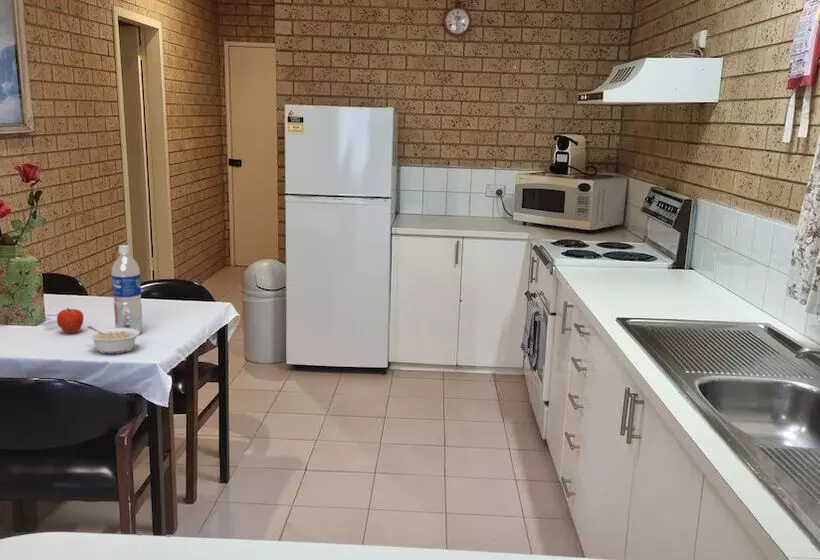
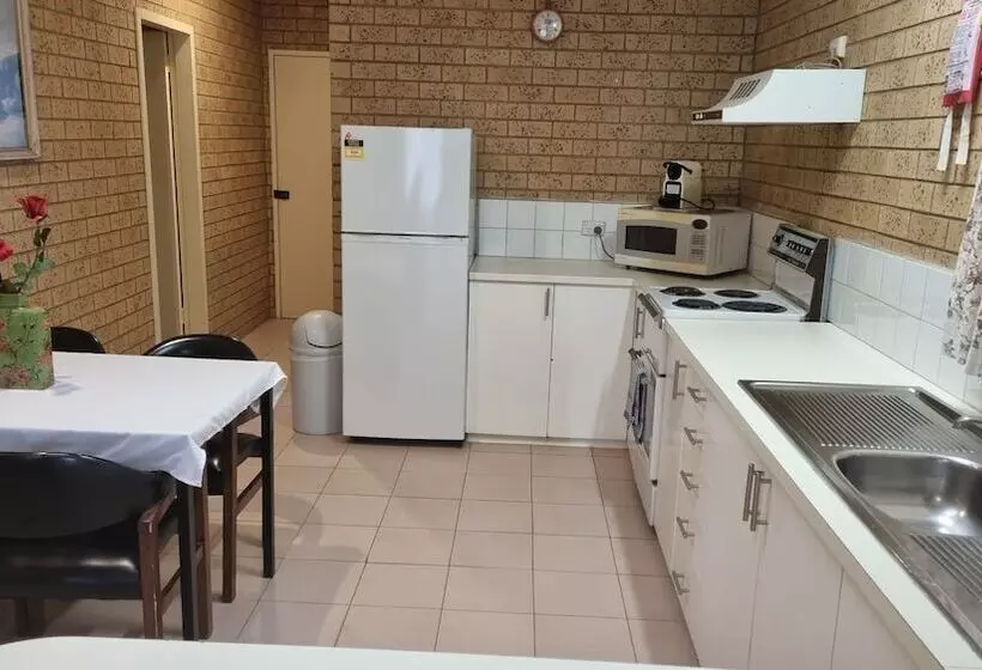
- water bottle [111,244,143,333]
- fruit [56,307,85,334]
- legume [86,325,141,355]
